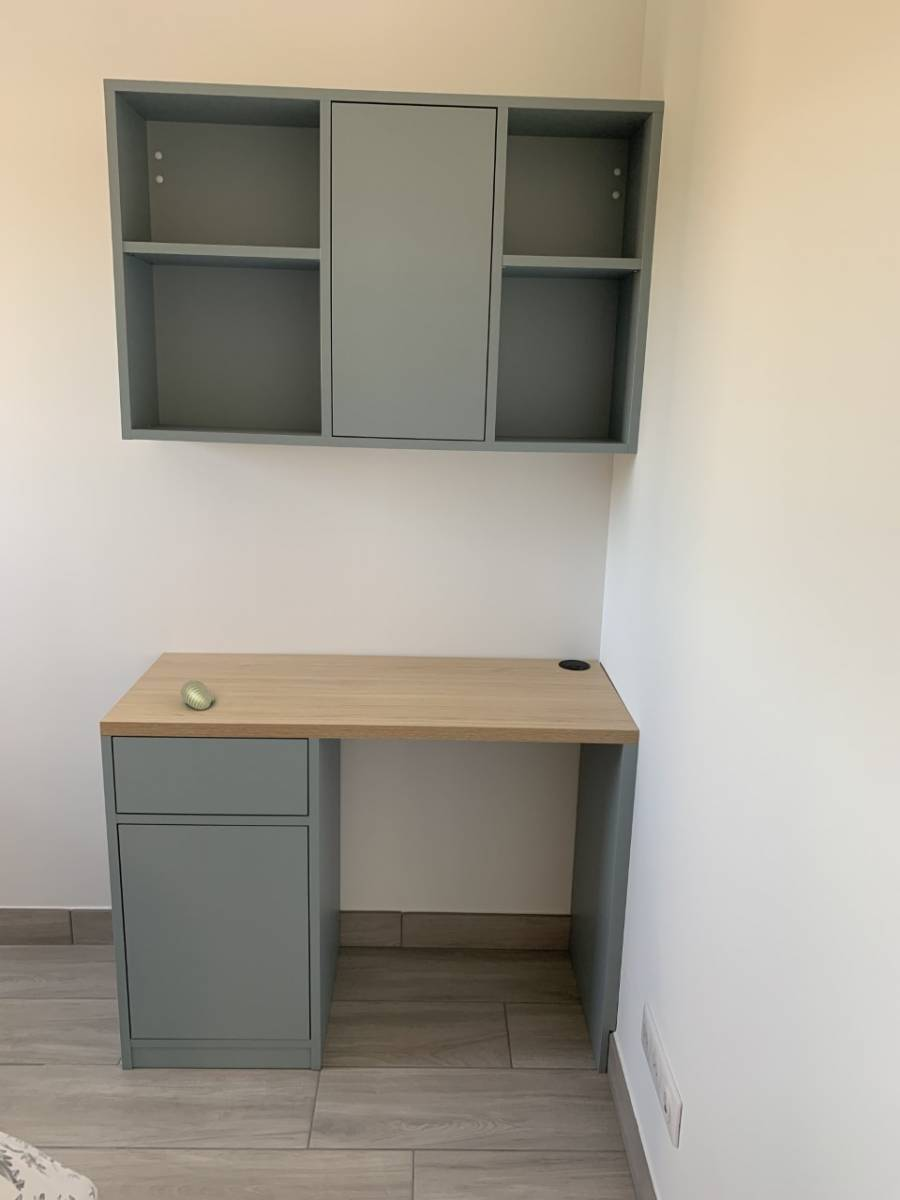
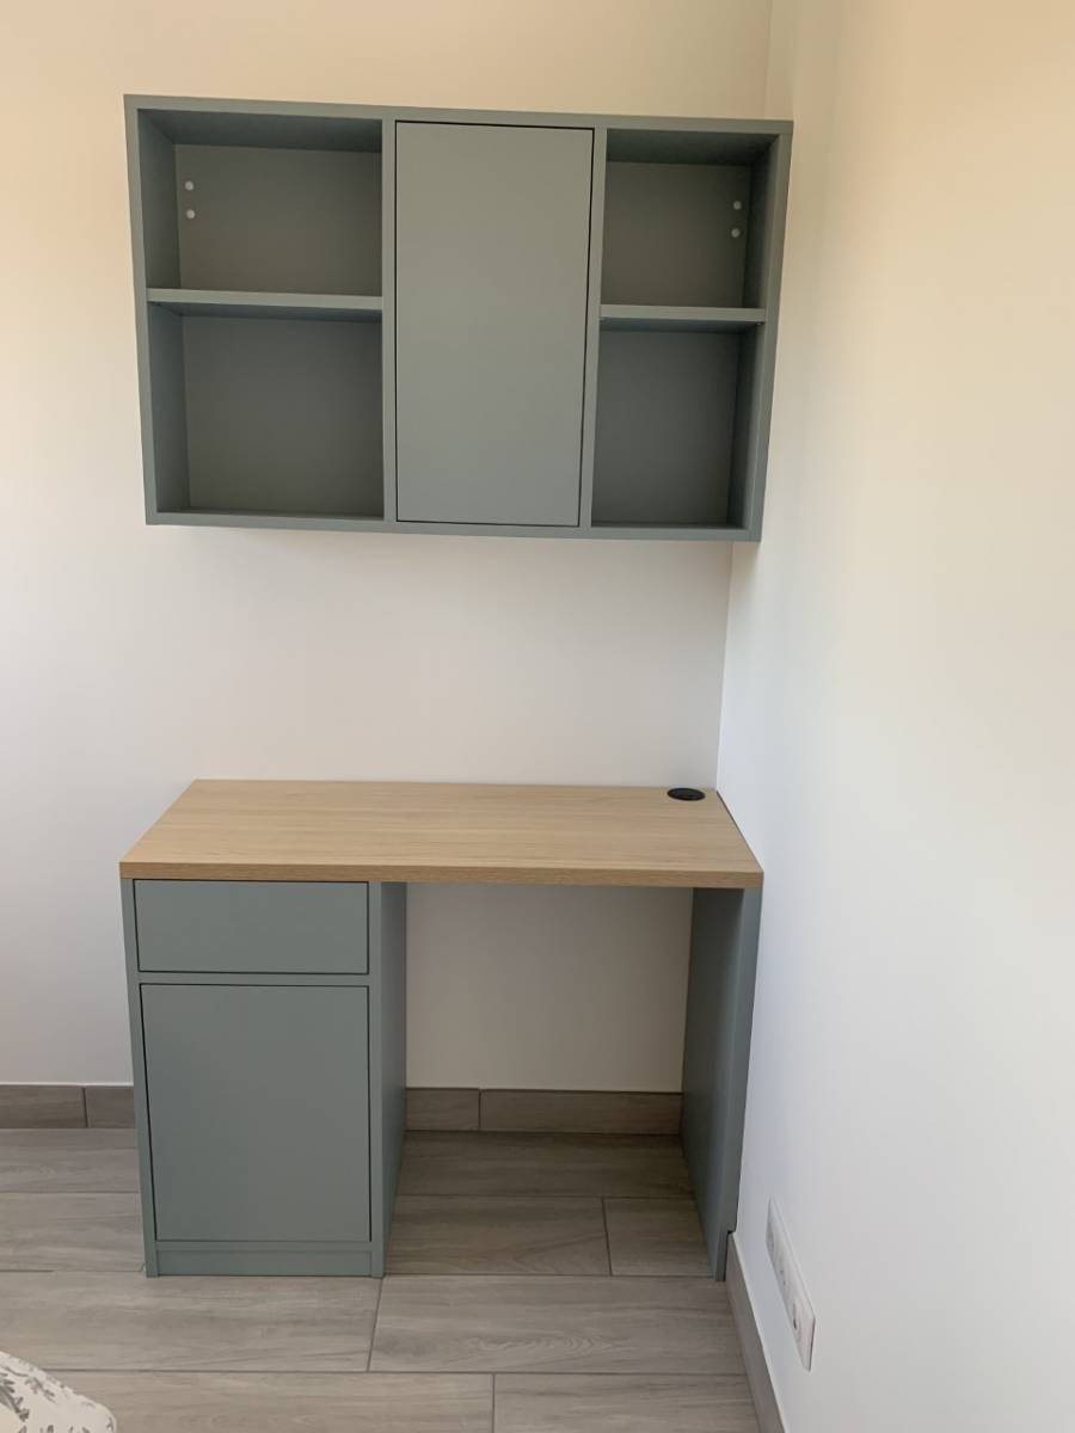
- decorative egg [180,679,215,711]
